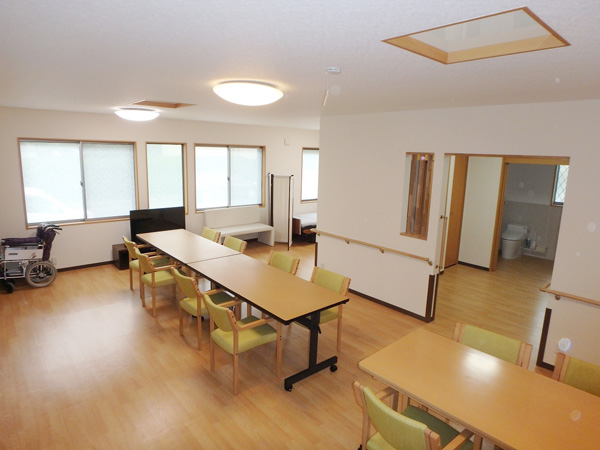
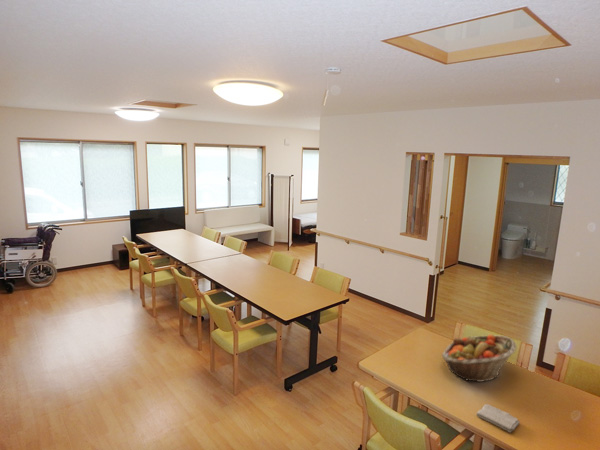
+ fruit basket [441,334,517,383]
+ washcloth [476,403,521,434]
